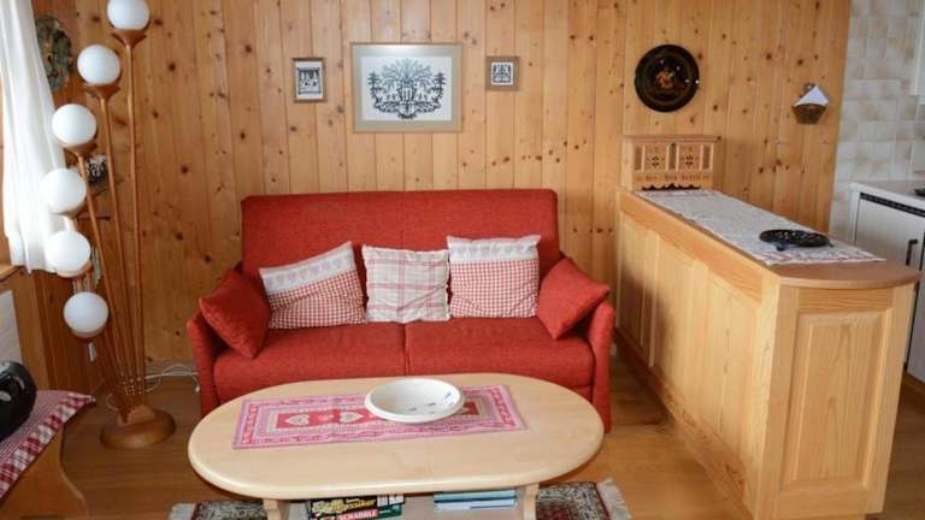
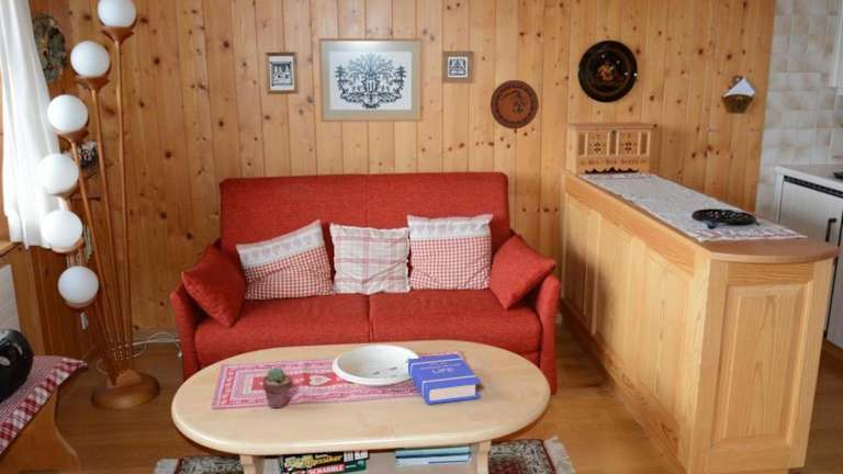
+ book [407,353,482,405]
+ decorative plate [490,79,539,131]
+ potted succulent [261,366,294,410]
